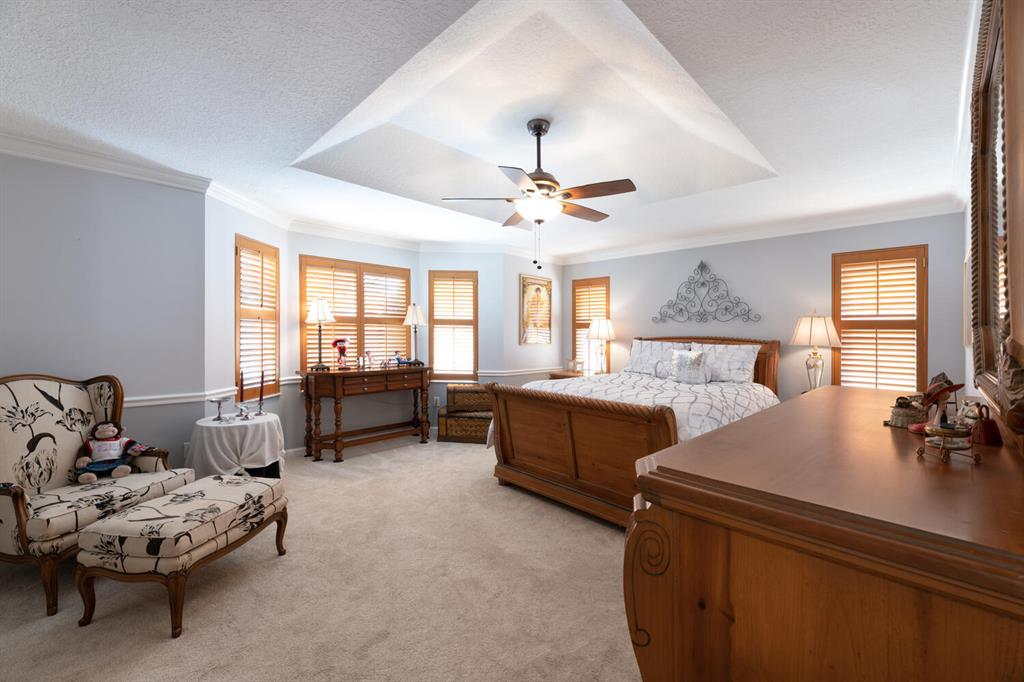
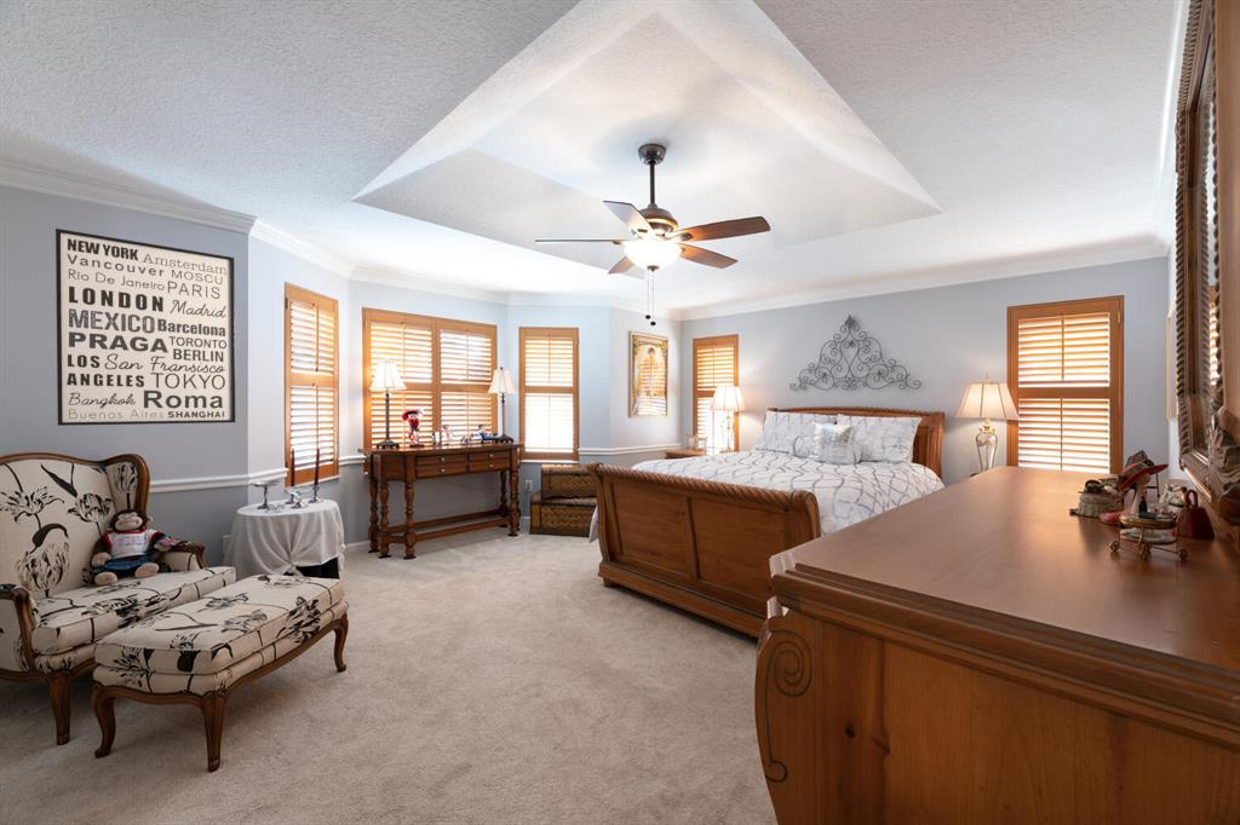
+ wall art [54,227,236,427]
